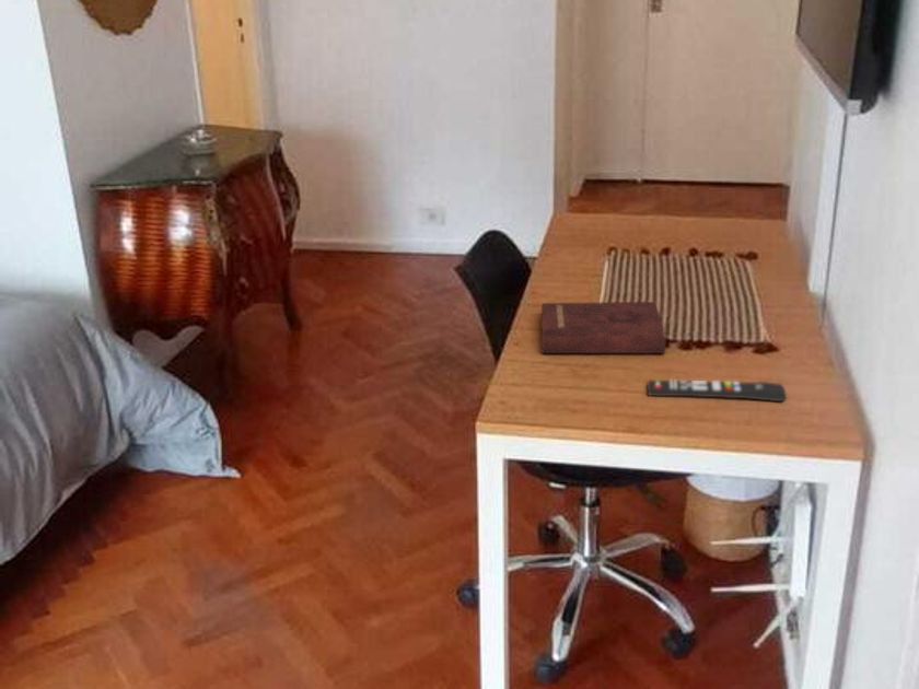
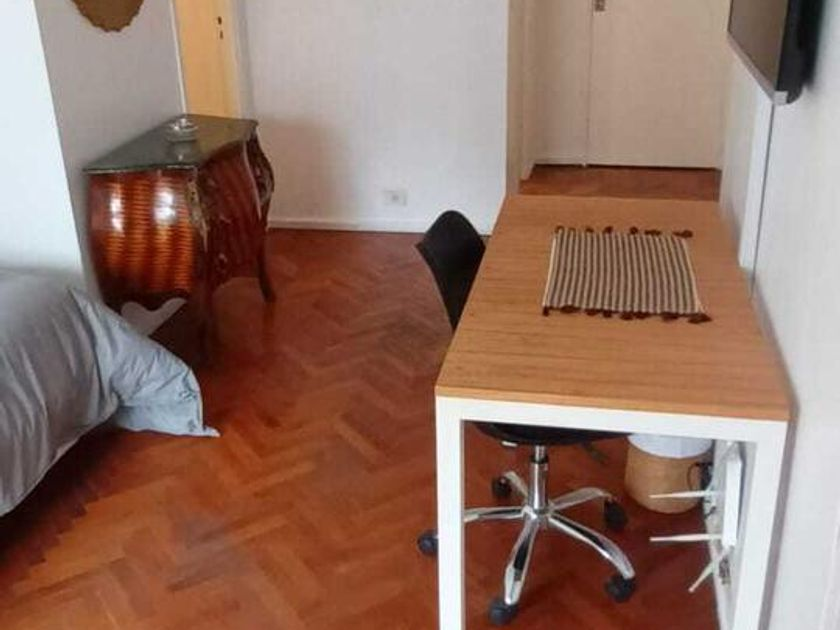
- hardback book [539,301,667,354]
- remote control [647,378,788,402]
